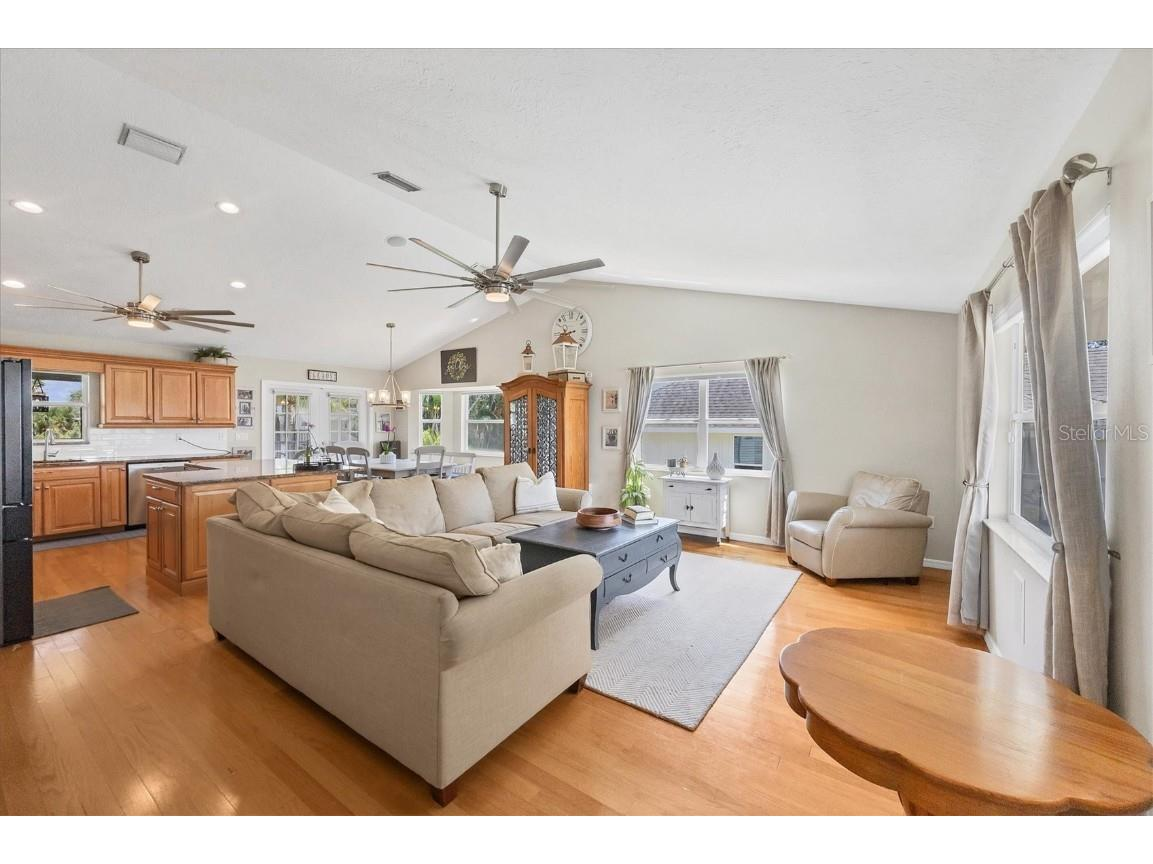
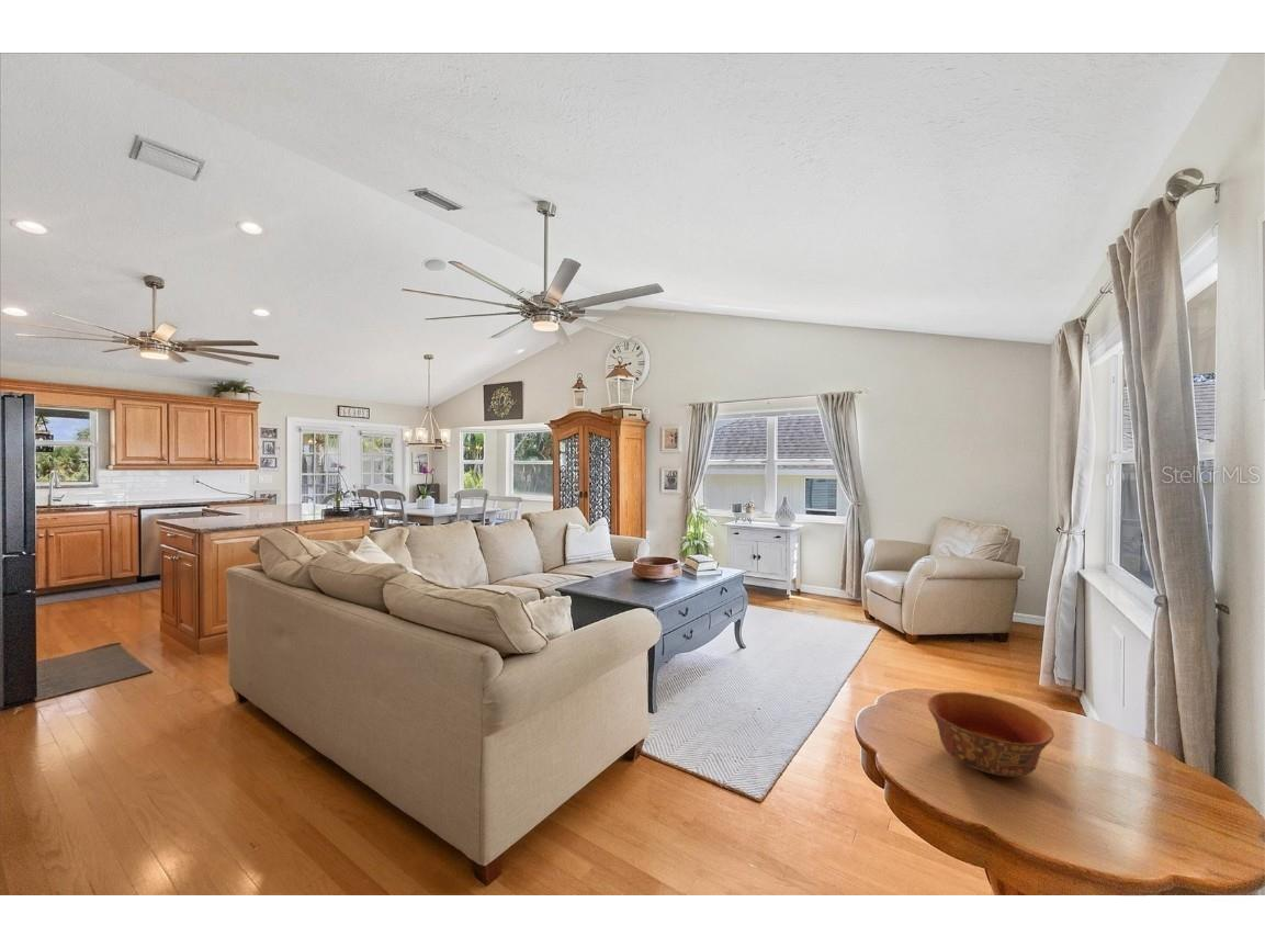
+ bowl [927,691,1055,777]
